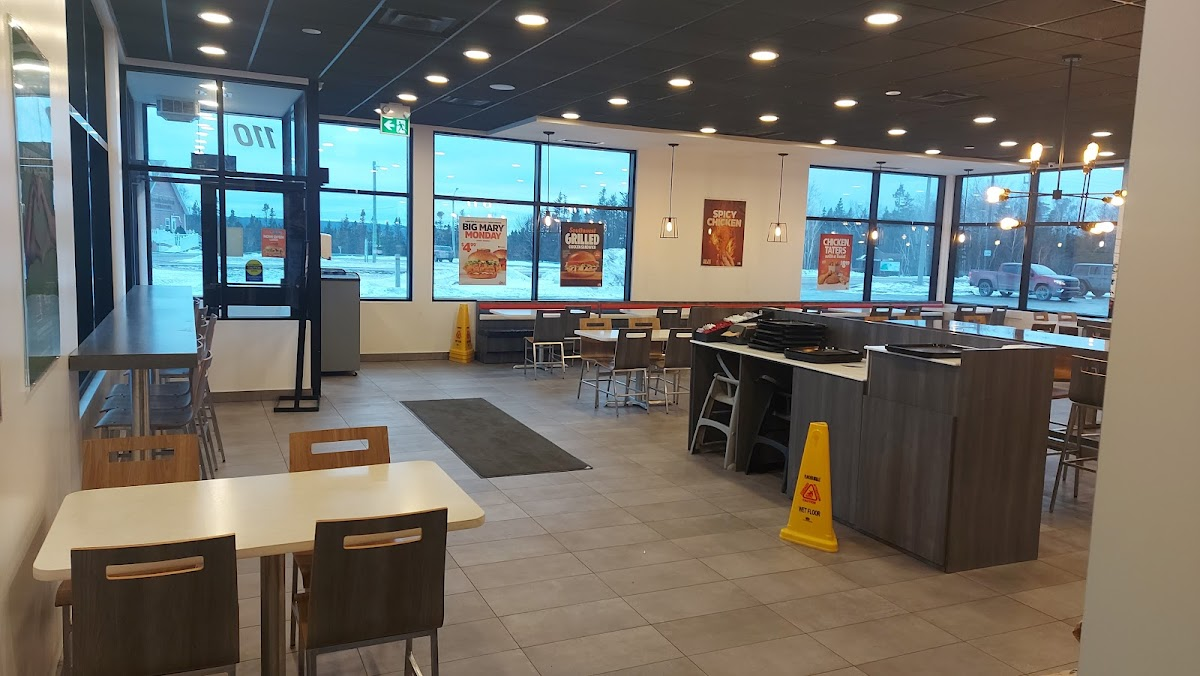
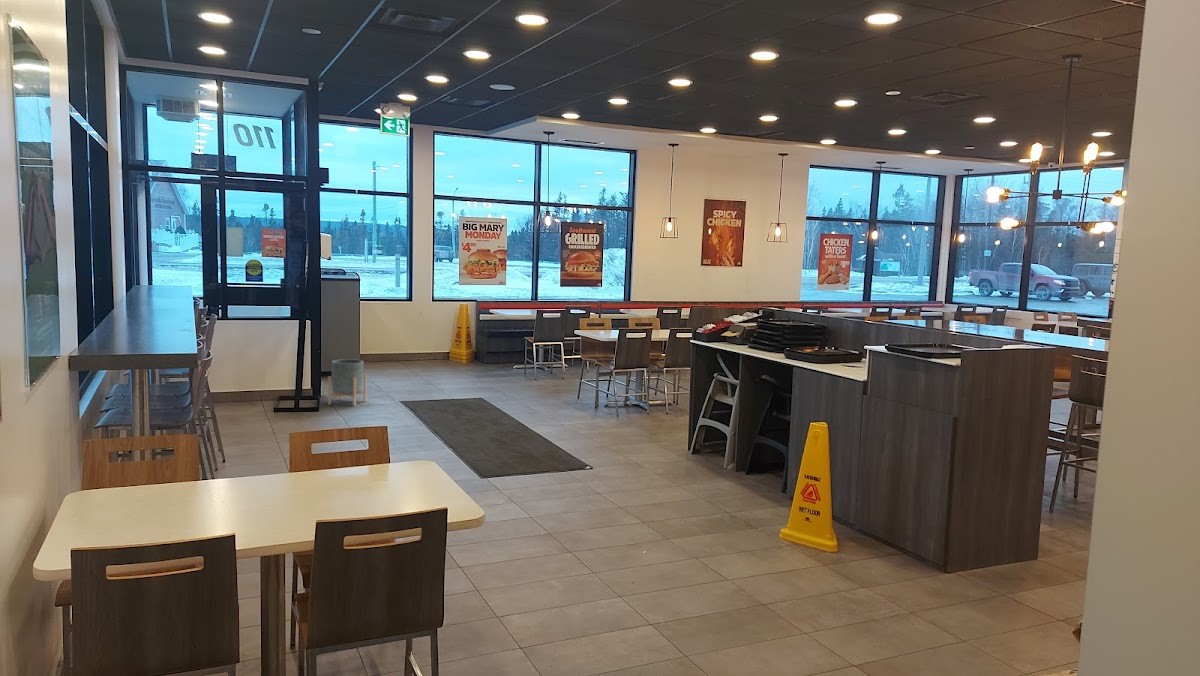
+ planter [327,358,367,407]
